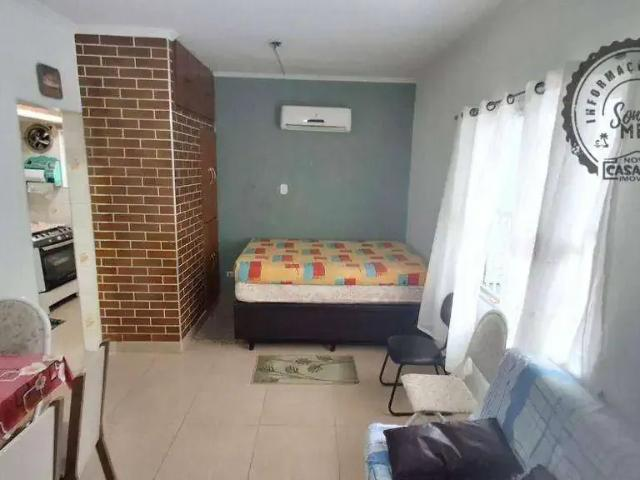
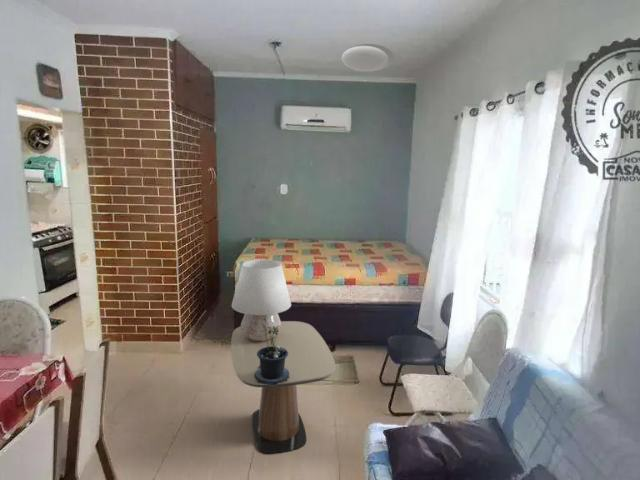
+ ceiling light [341,43,395,73]
+ table lamp [230,259,292,342]
+ potted plant [254,317,290,386]
+ side table [230,320,337,454]
